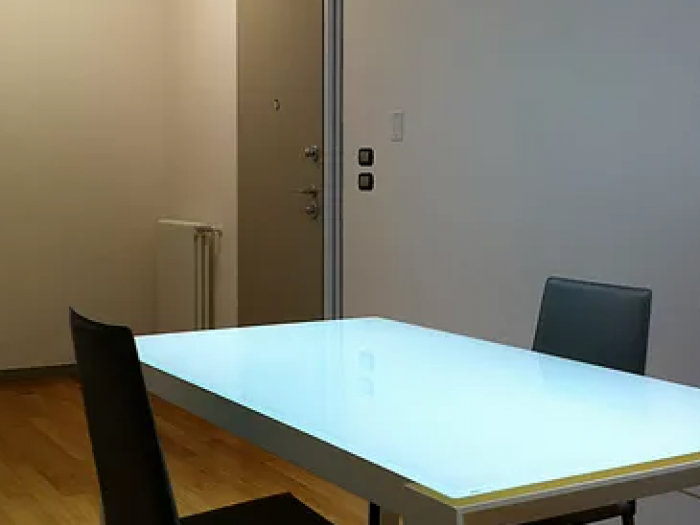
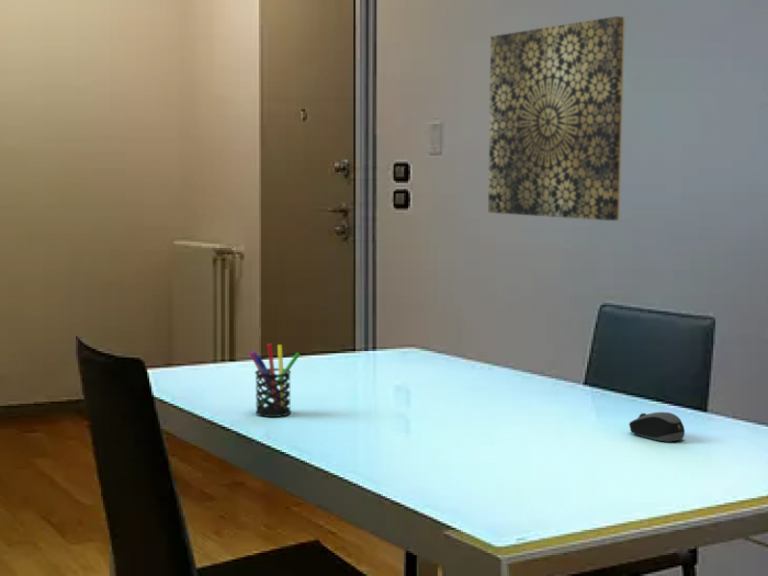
+ wall art [487,15,626,222]
+ computer mouse [628,411,686,443]
+ pen holder [248,342,301,418]
